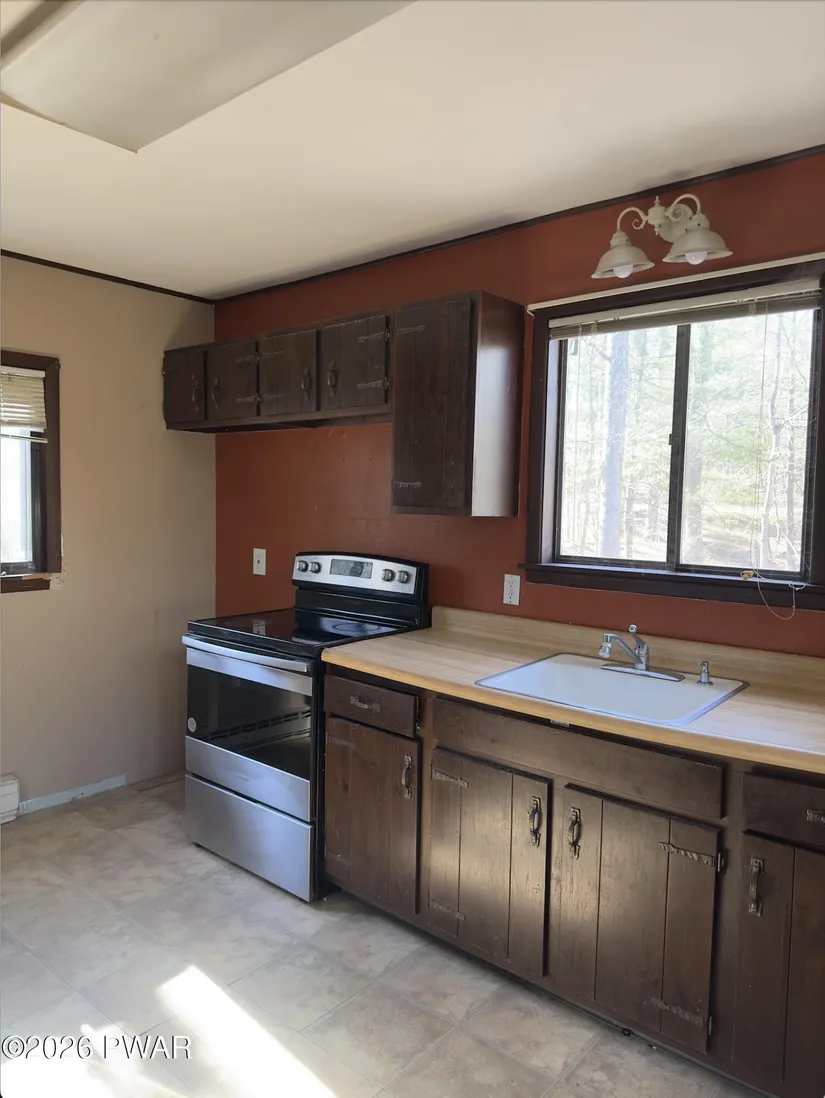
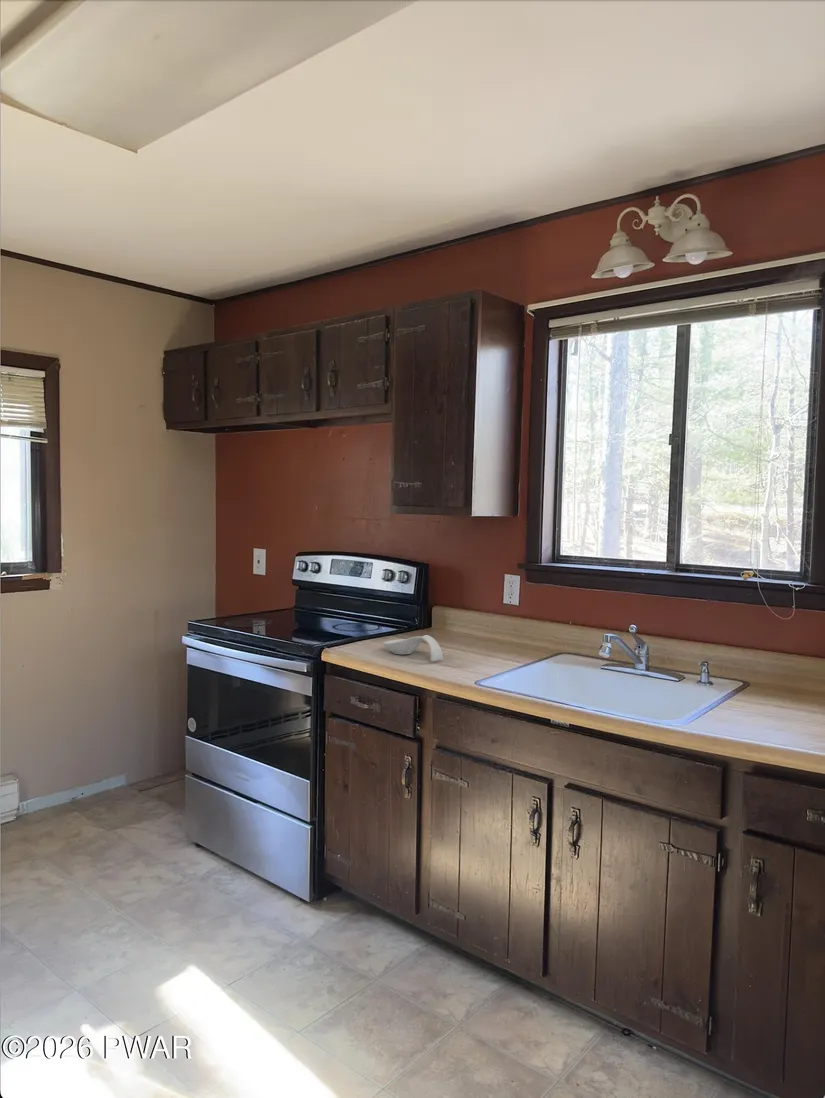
+ spoon rest [382,634,444,662]
